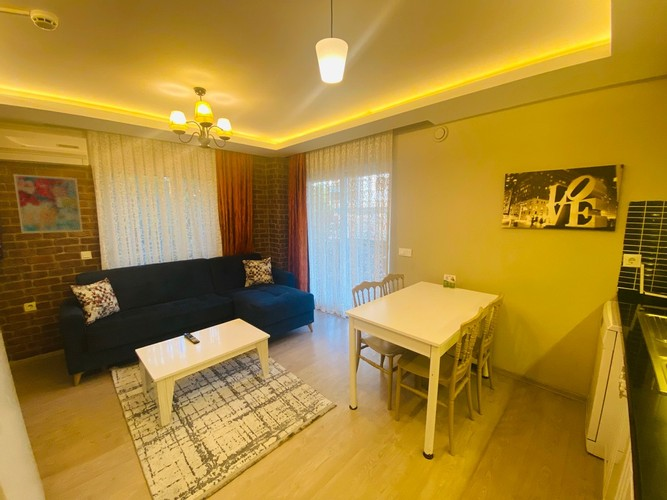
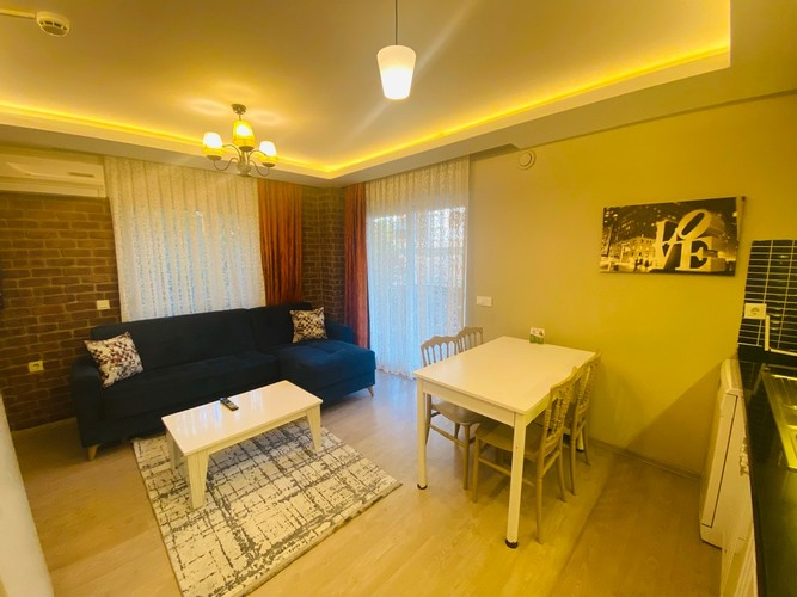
- wall art [13,173,83,234]
